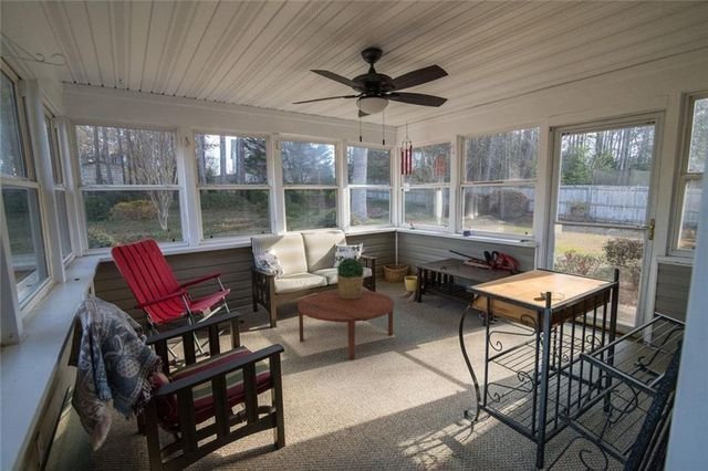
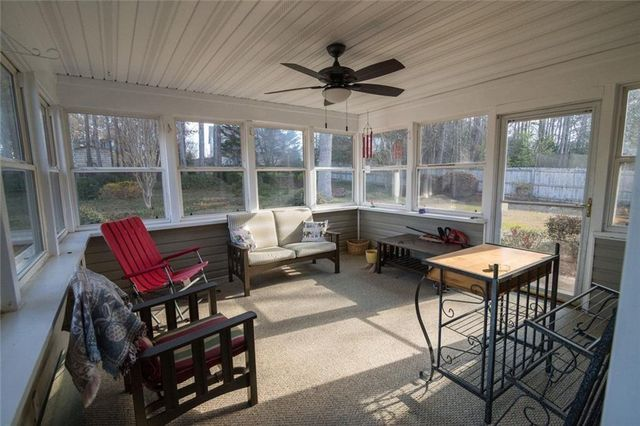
- potted plant [336,257,365,300]
- coffee table [298,289,395,360]
